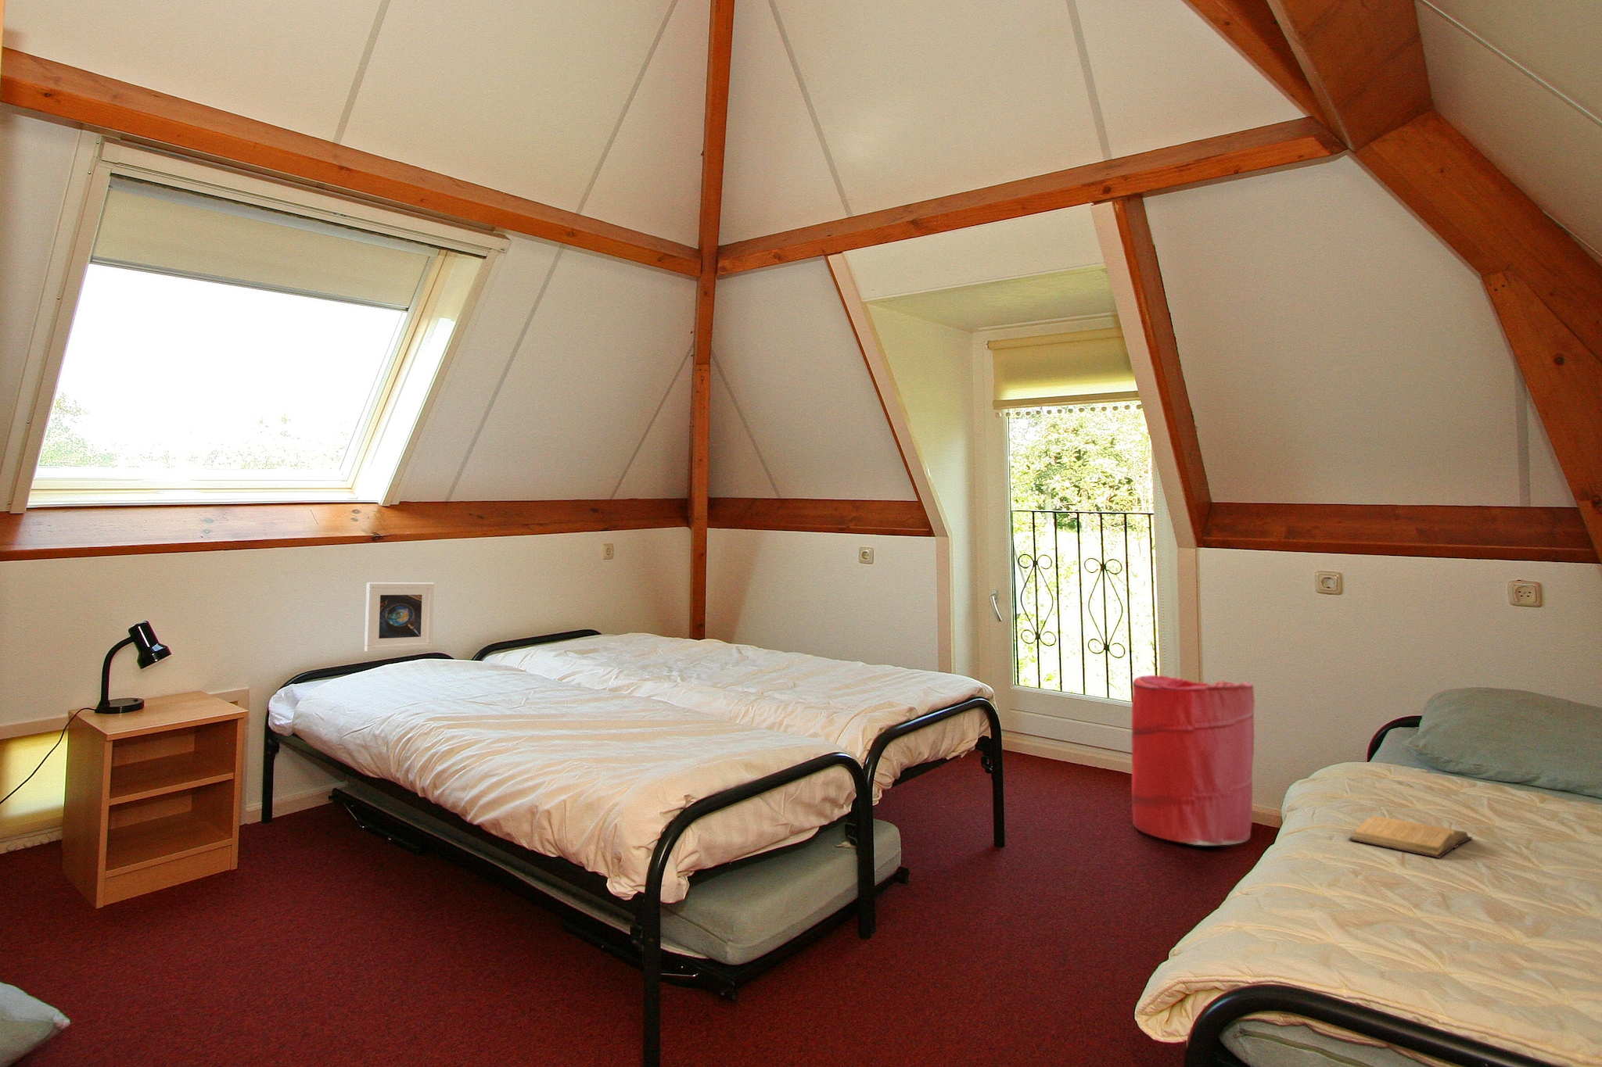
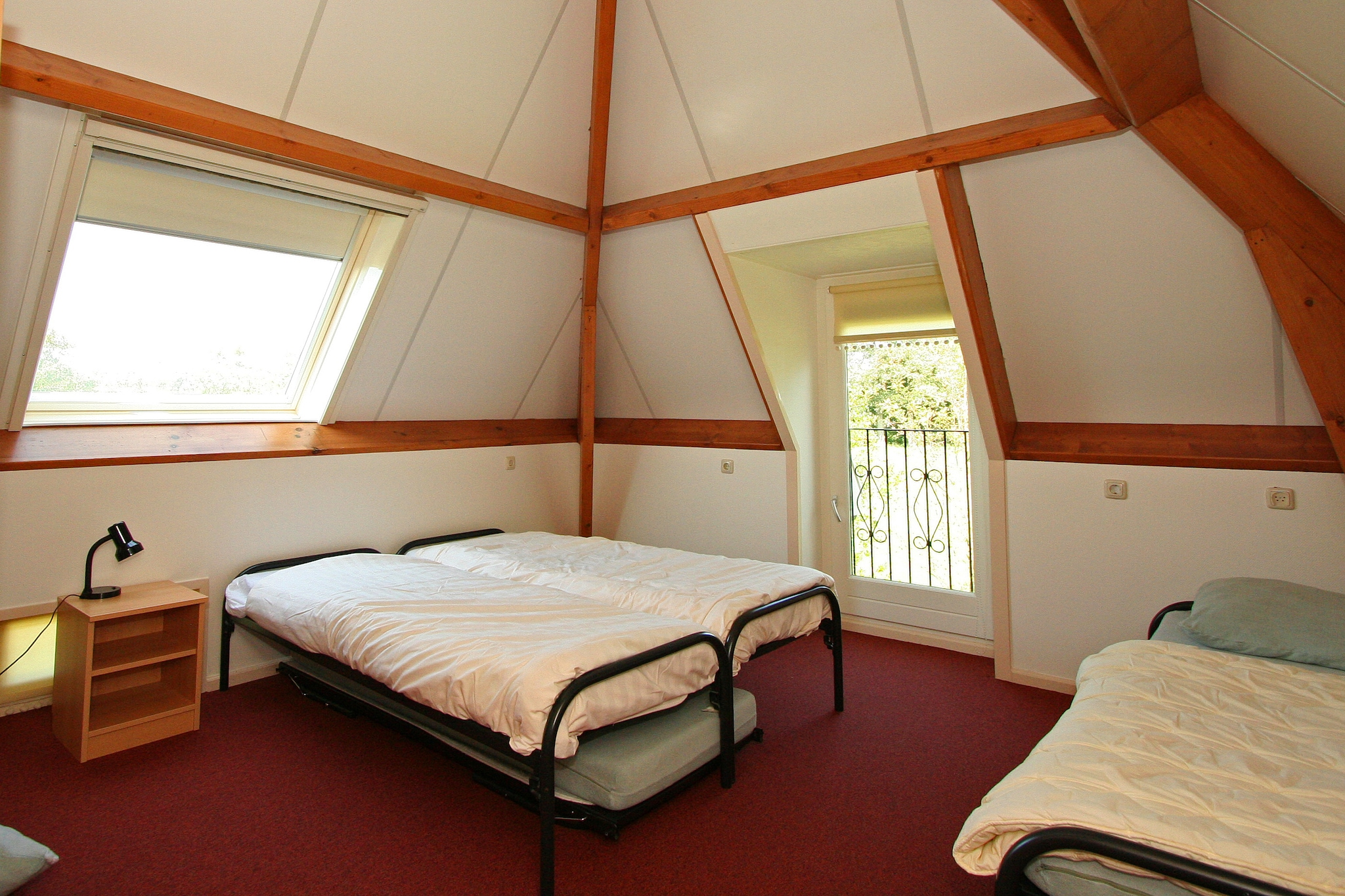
- book [1347,815,1473,859]
- laundry hamper [1130,674,1255,846]
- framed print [363,581,435,653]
